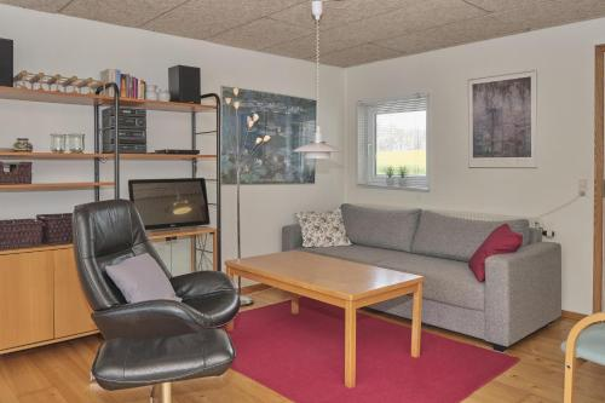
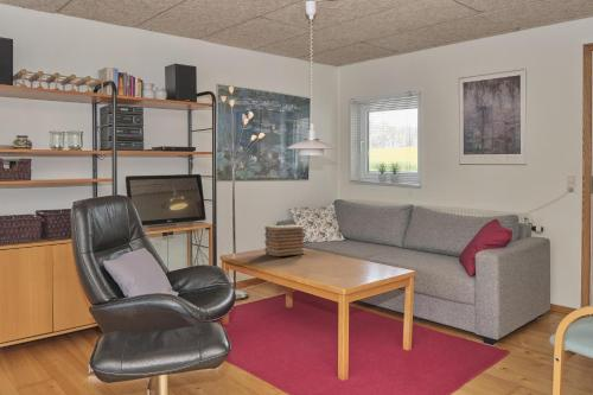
+ book stack [263,224,307,257]
